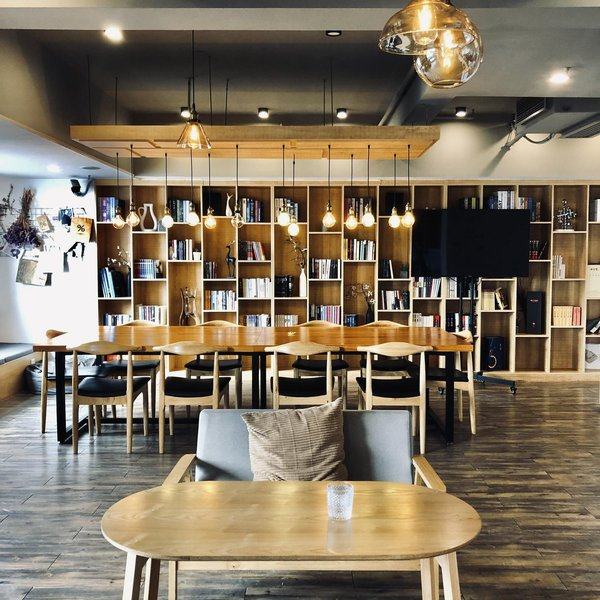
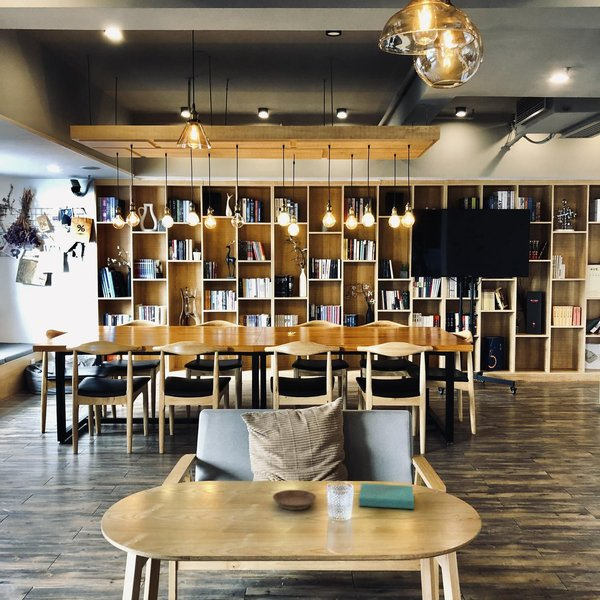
+ saucer [272,489,317,511]
+ book [358,482,415,510]
